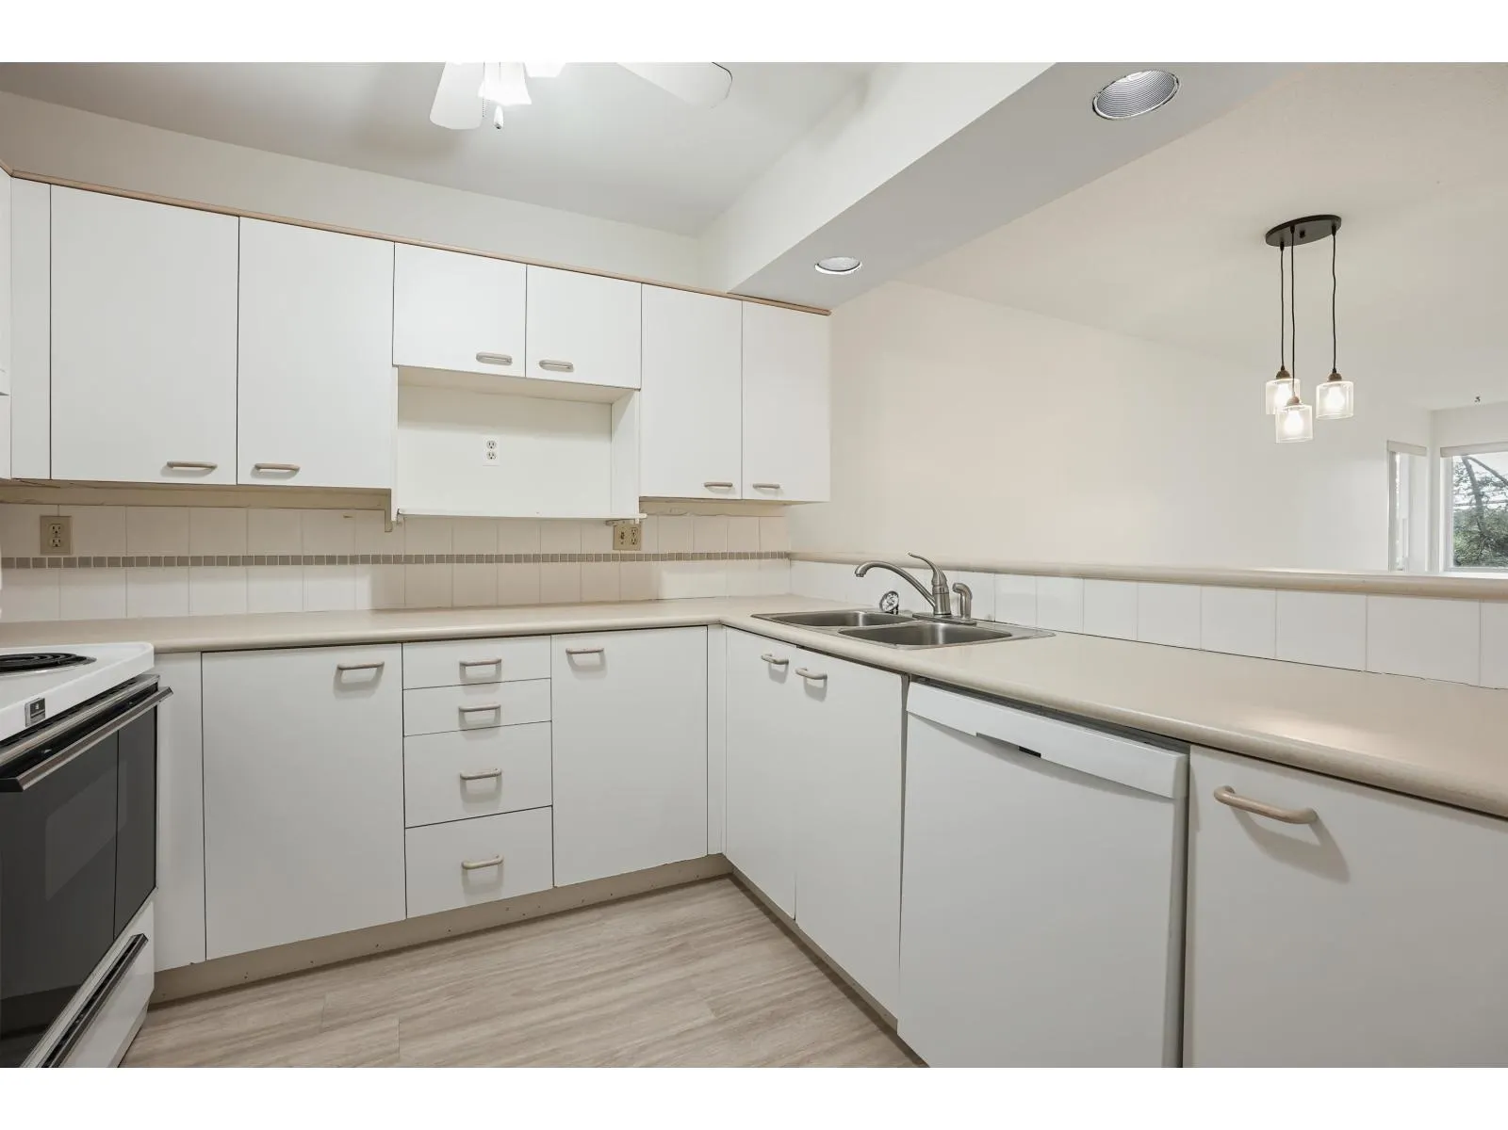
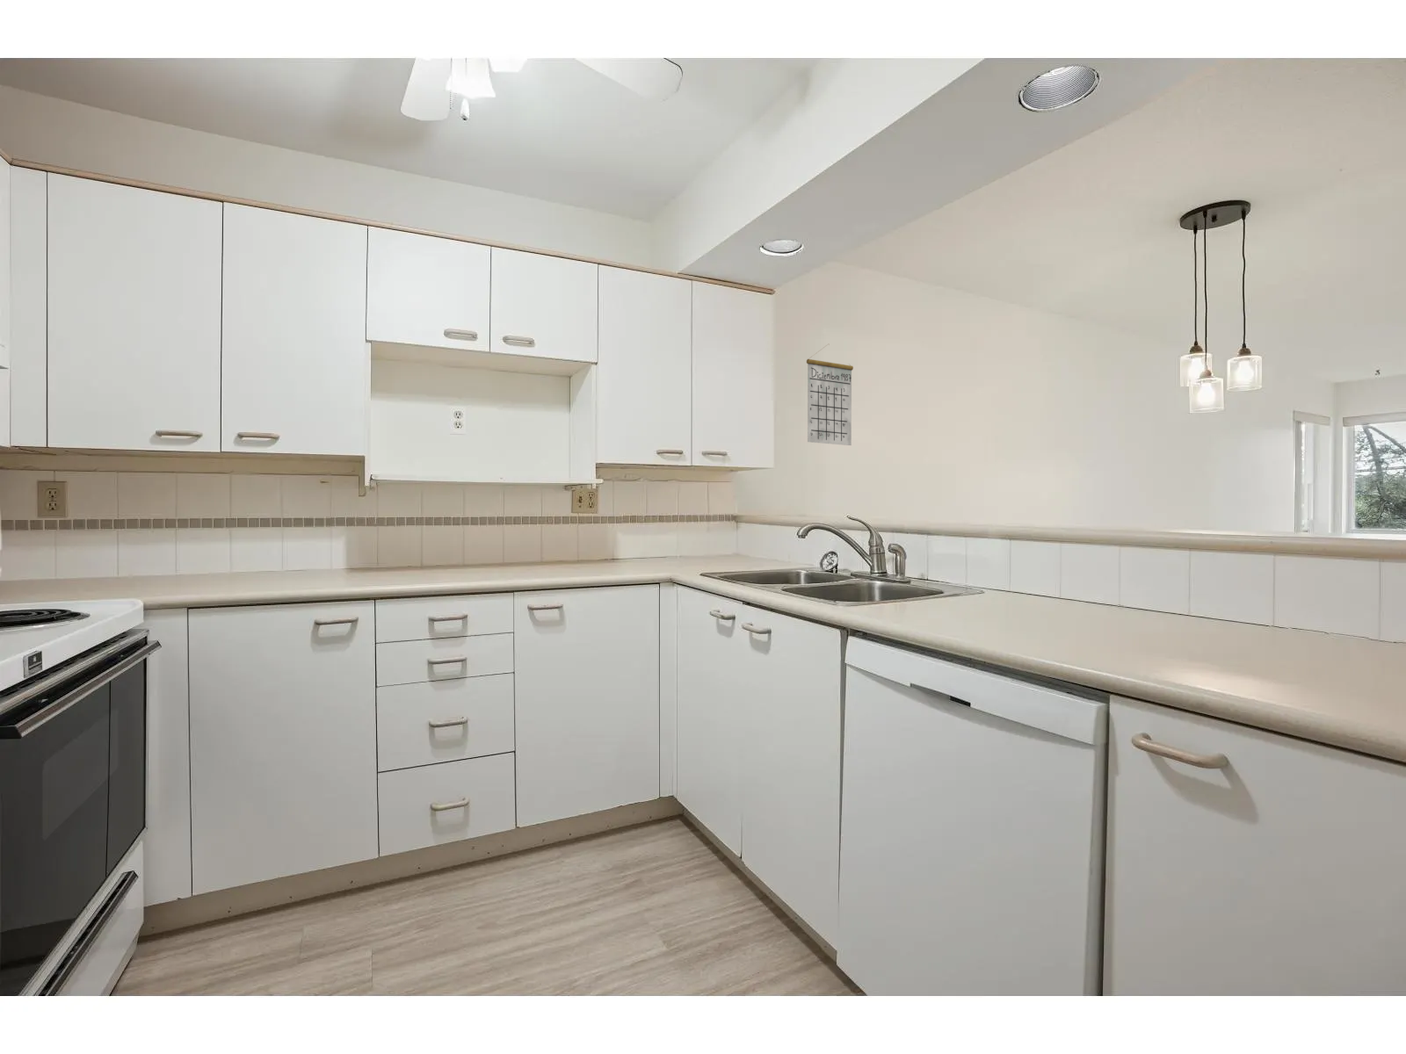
+ calendar [806,343,855,446]
